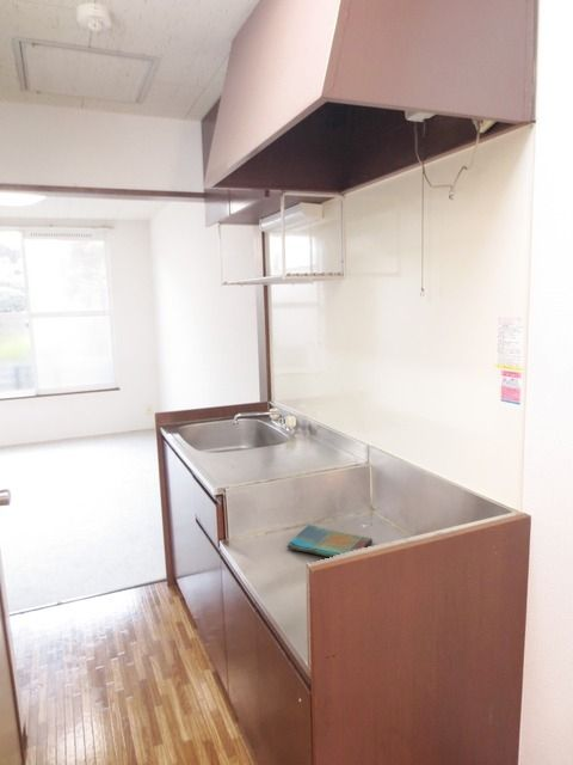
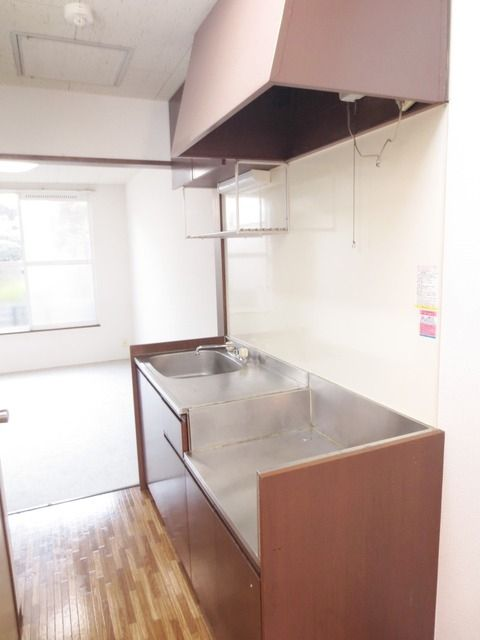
- dish towel [285,524,374,558]
